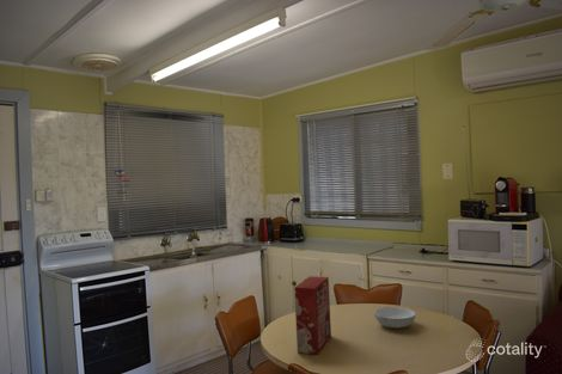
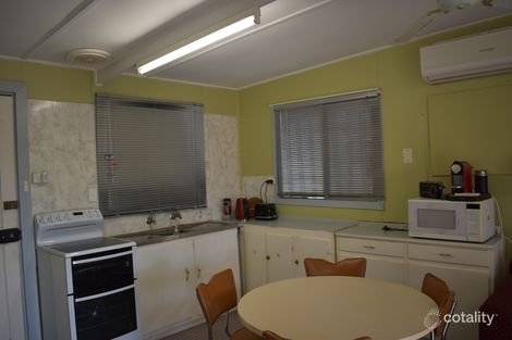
- serving bowl [373,306,416,330]
- cereal box [293,275,332,356]
